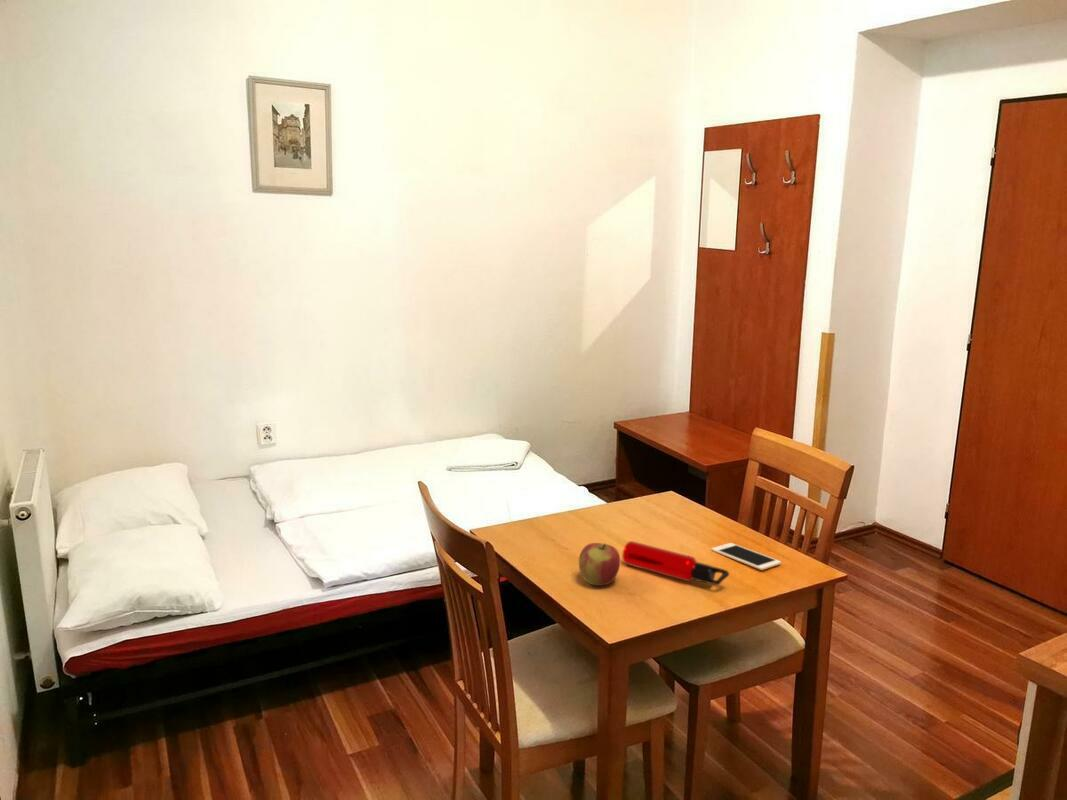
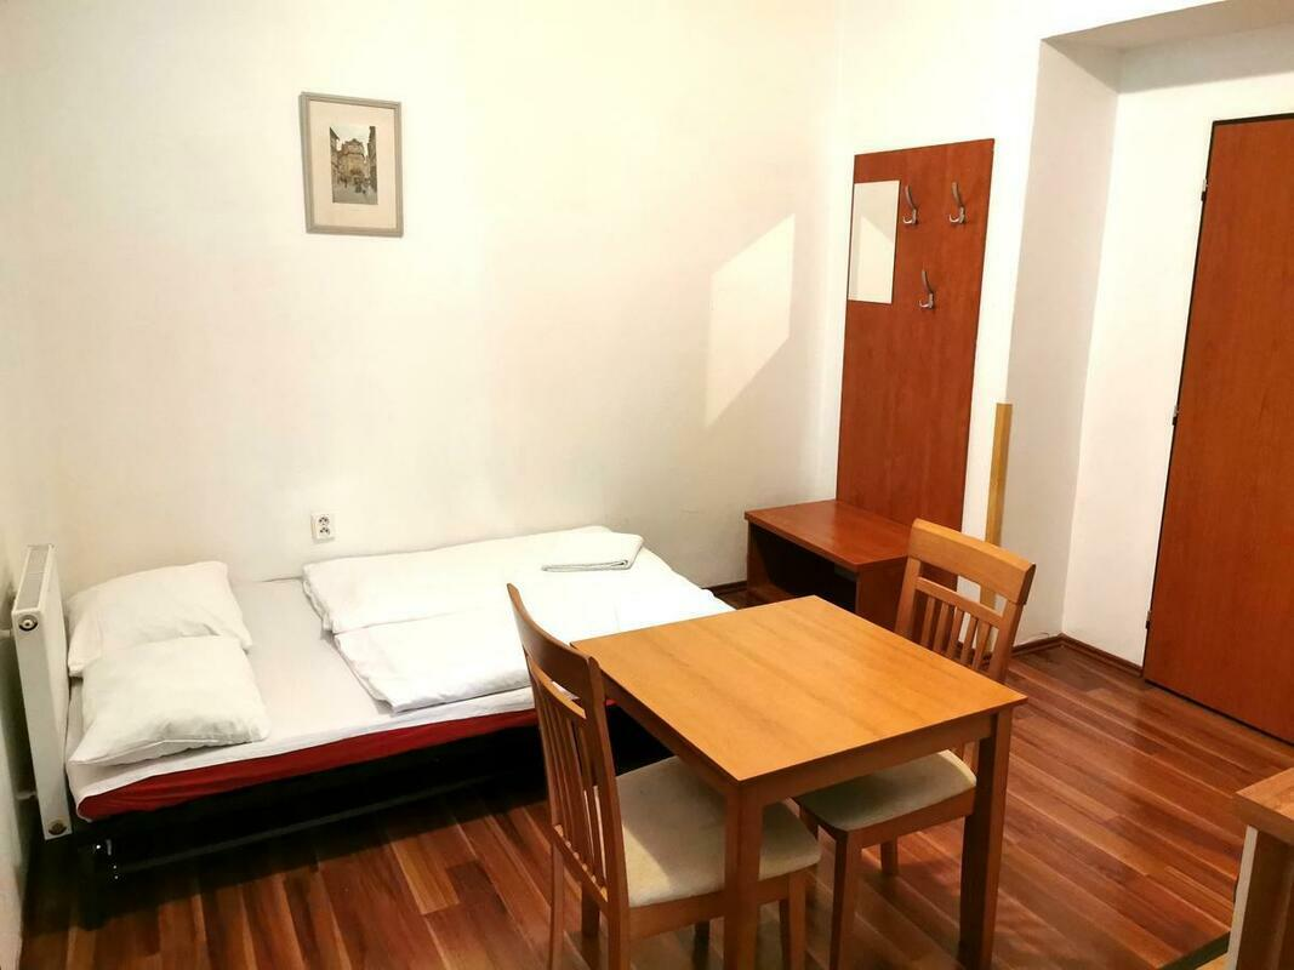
- apple [578,542,621,586]
- cell phone [711,542,782,571]
- water bottle [621,540,730,587]
